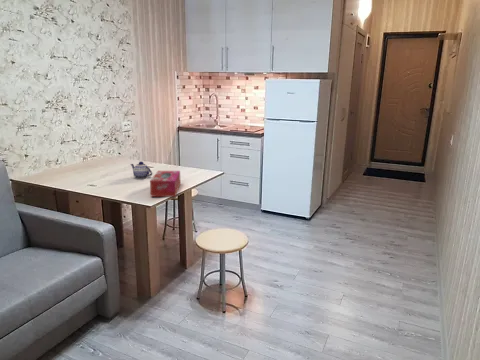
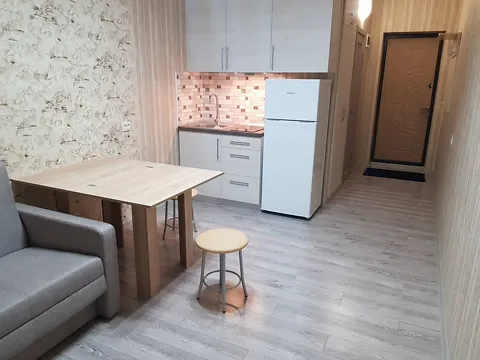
- teapot [129,160,153,179]
- tissue box [149,170,181,198]
